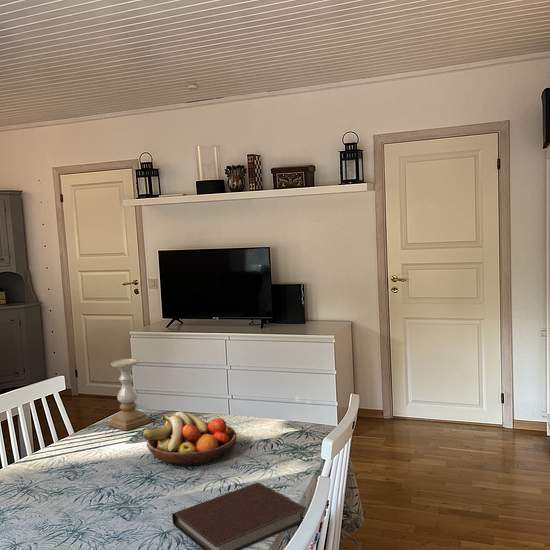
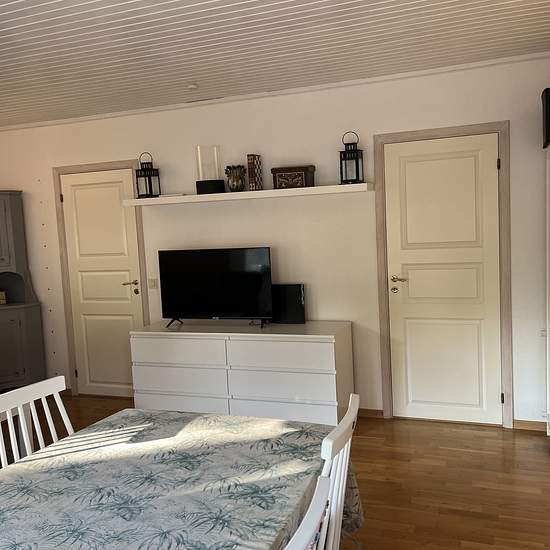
- candle holder [108,358,150,432]
- fruit bowl [140,411,238,466]
- notebook [171,481,307,550]
